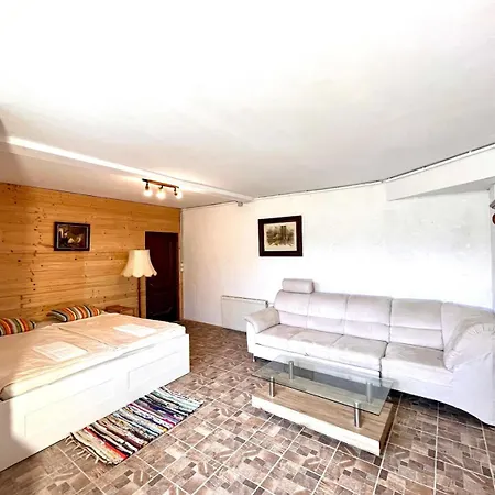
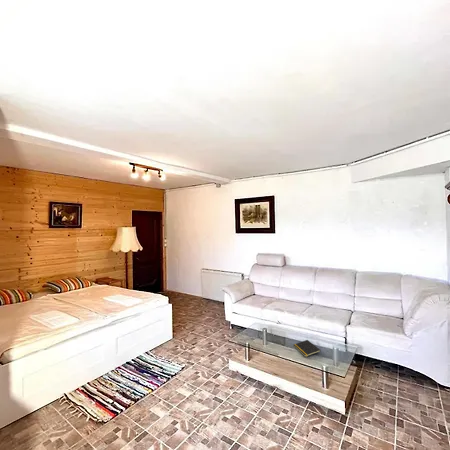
+ notepad [293,339,322,358]
